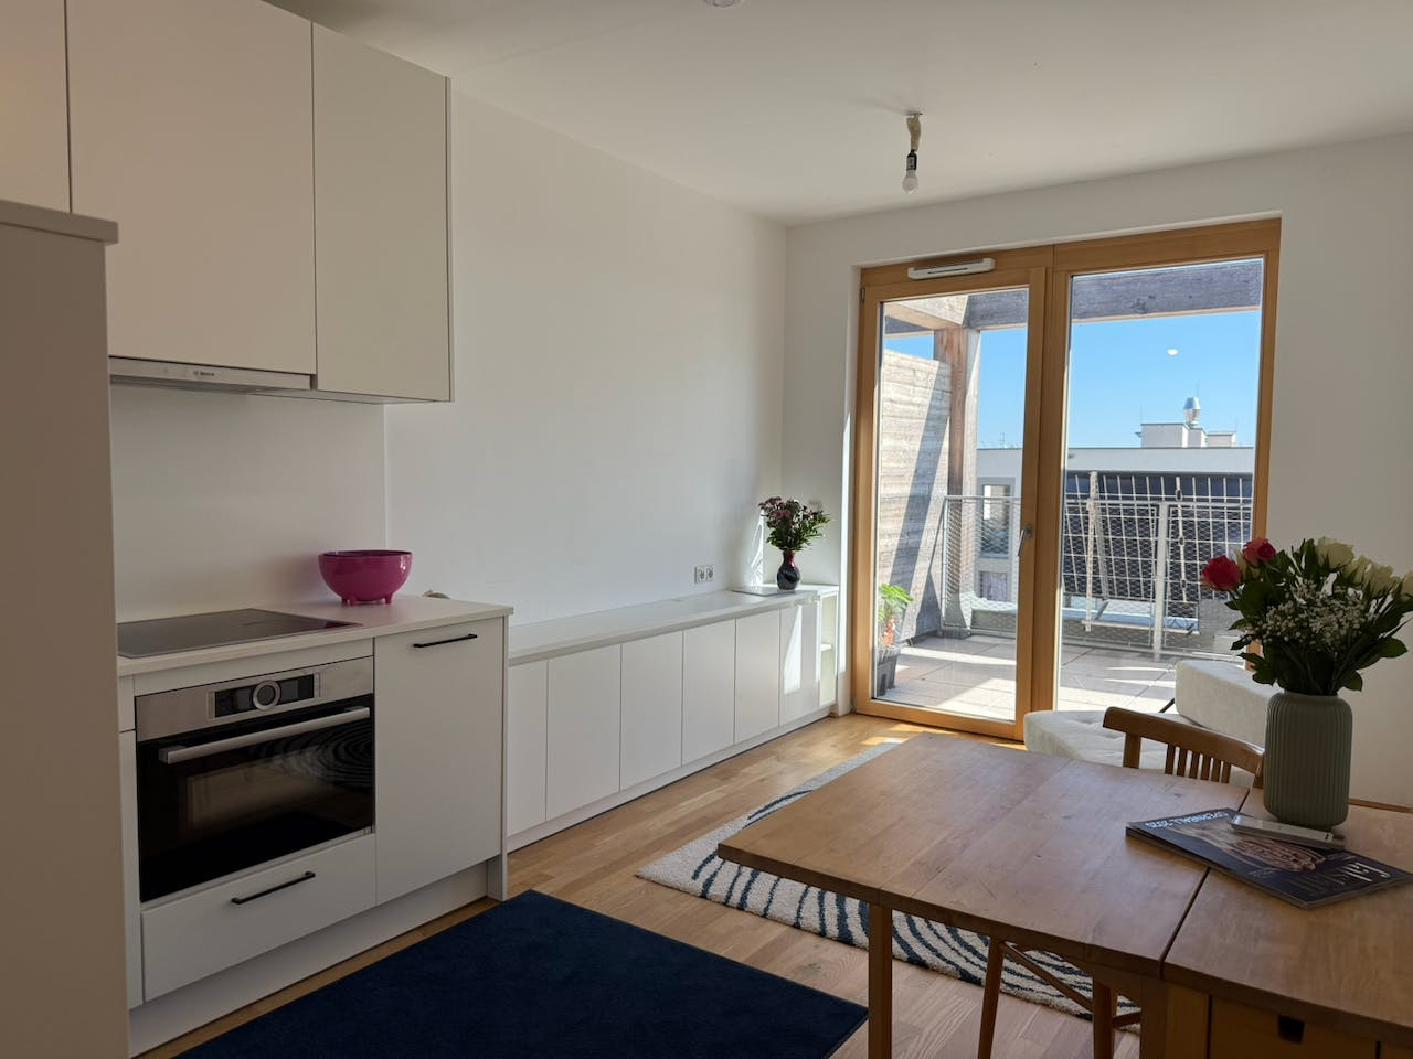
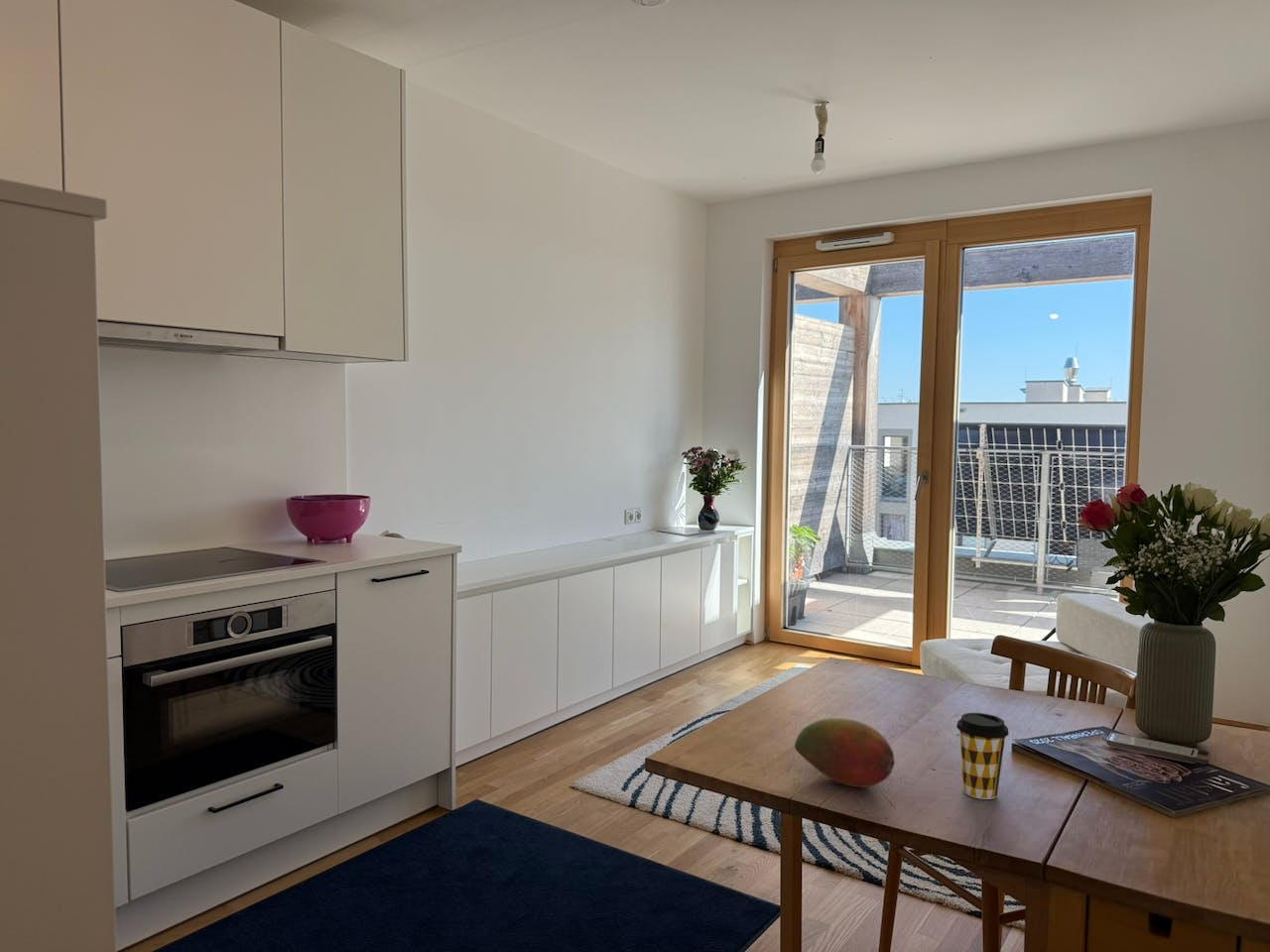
+ coffee cup [955,712,1010,800]
+ fruit [794,717,896,788]
